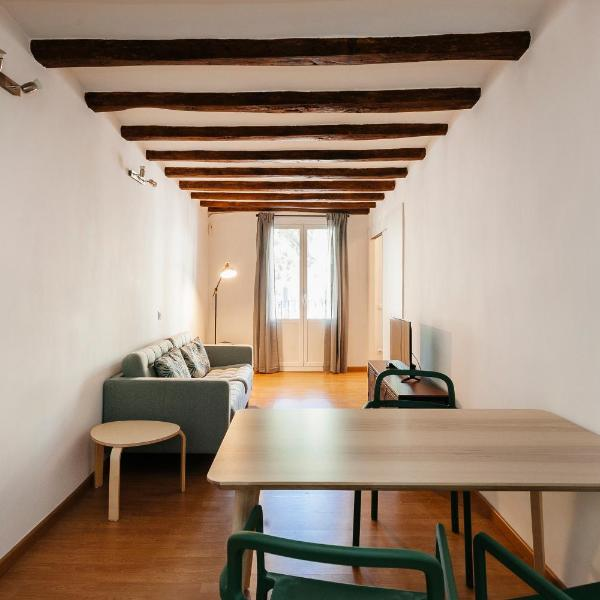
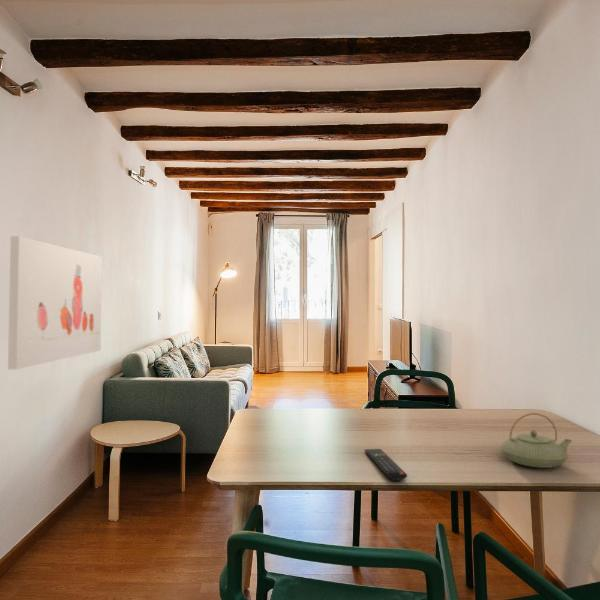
+ teapot [499,412,573,469]
+ wall art [7,235,103,370]
+ remote control [364,448,408,482]
